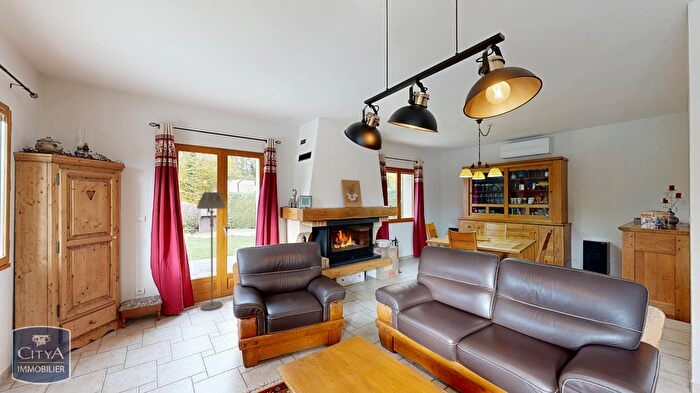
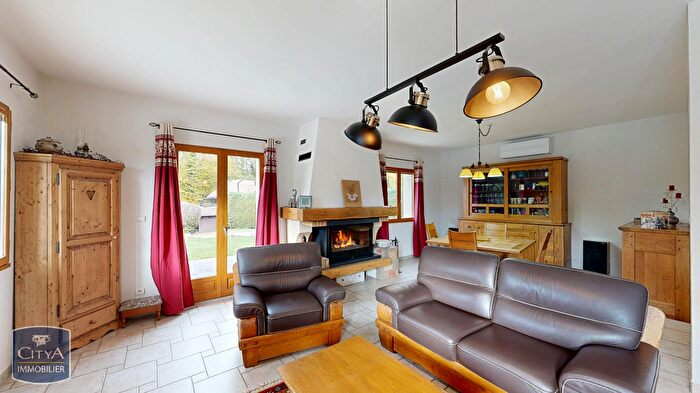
- floor lamp [196,191,227,312]
